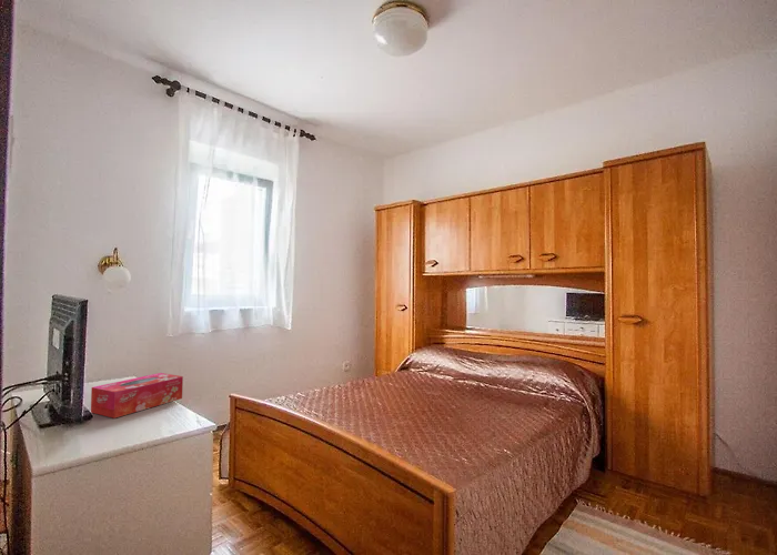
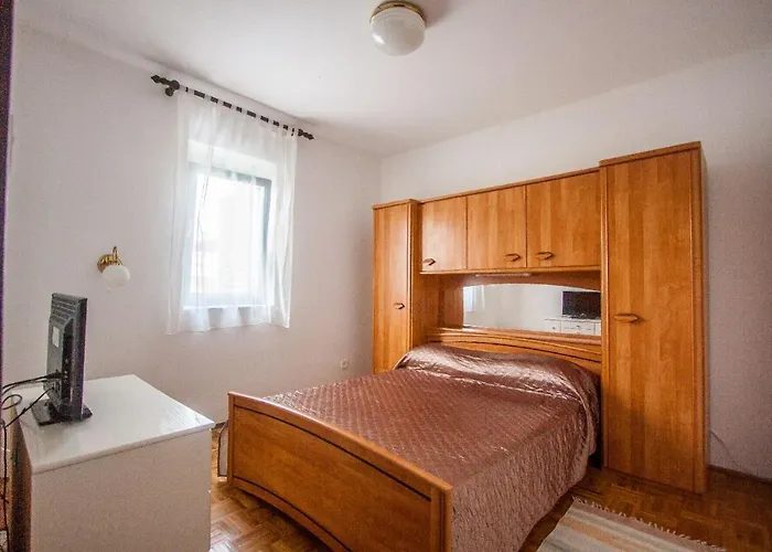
- tissue box [90,372,184,420]
